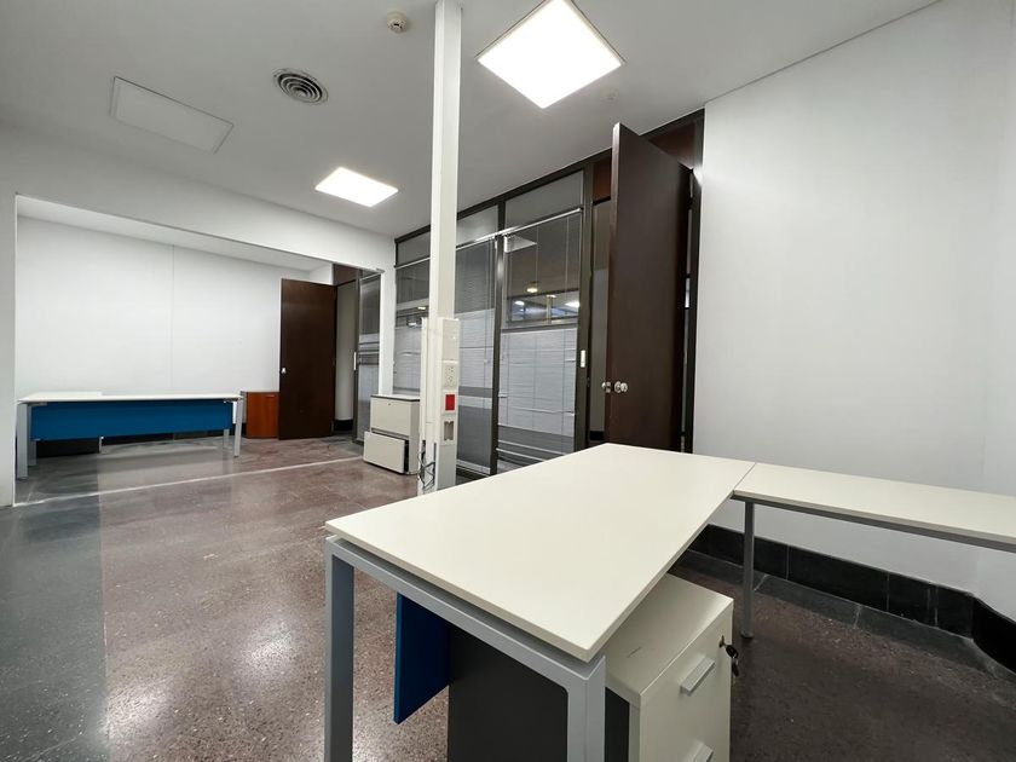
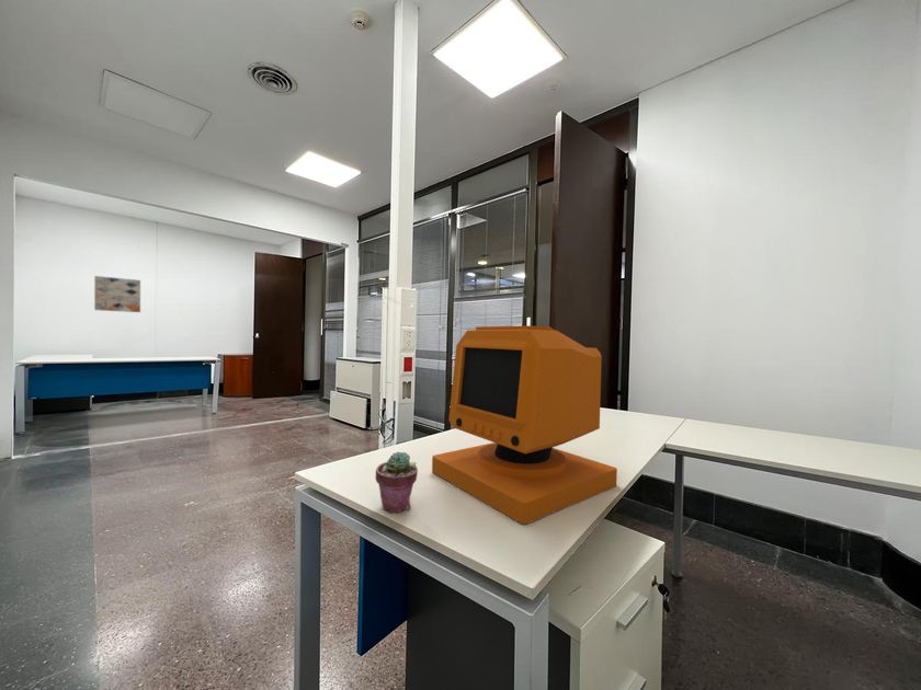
+ potted succulent [374,451,419,514]
+ wall art [93,275,141,313]
+ computer monitor [431,324,618,525]
